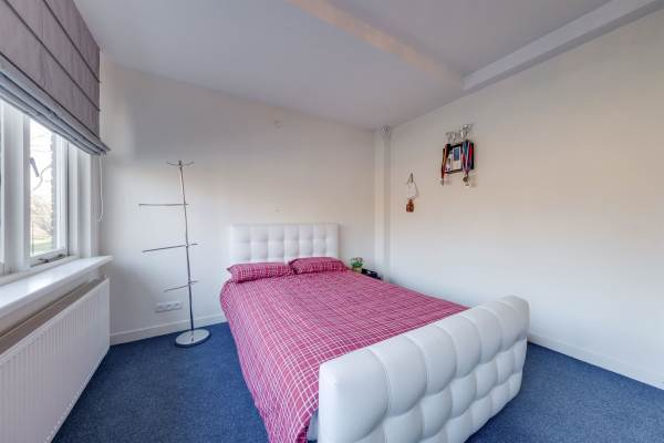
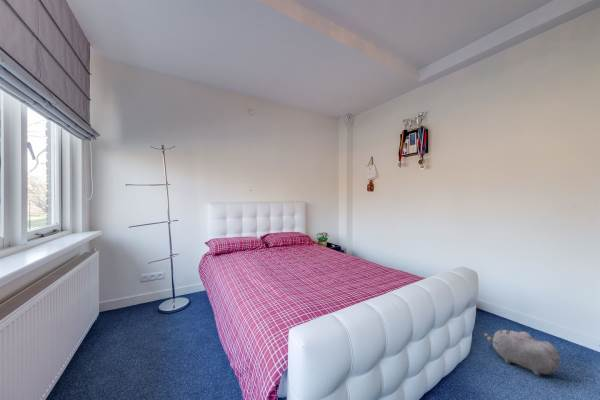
+ plush toy [483,329,561,376]
